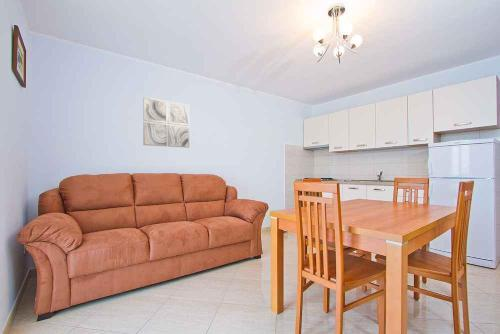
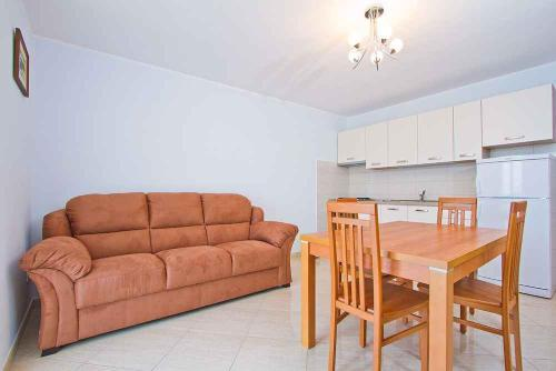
- wall art [142,96,190,149]
